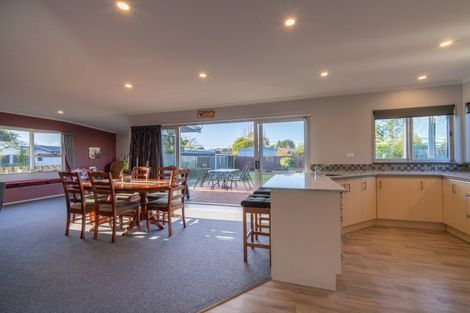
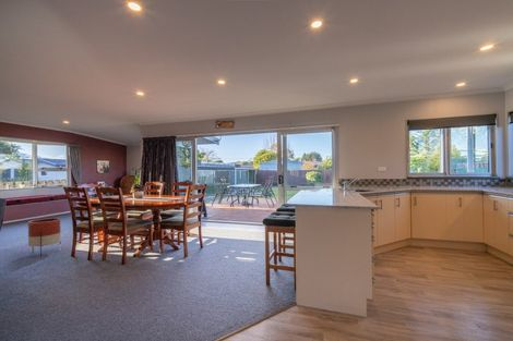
+ planter [27,217,61,258]
